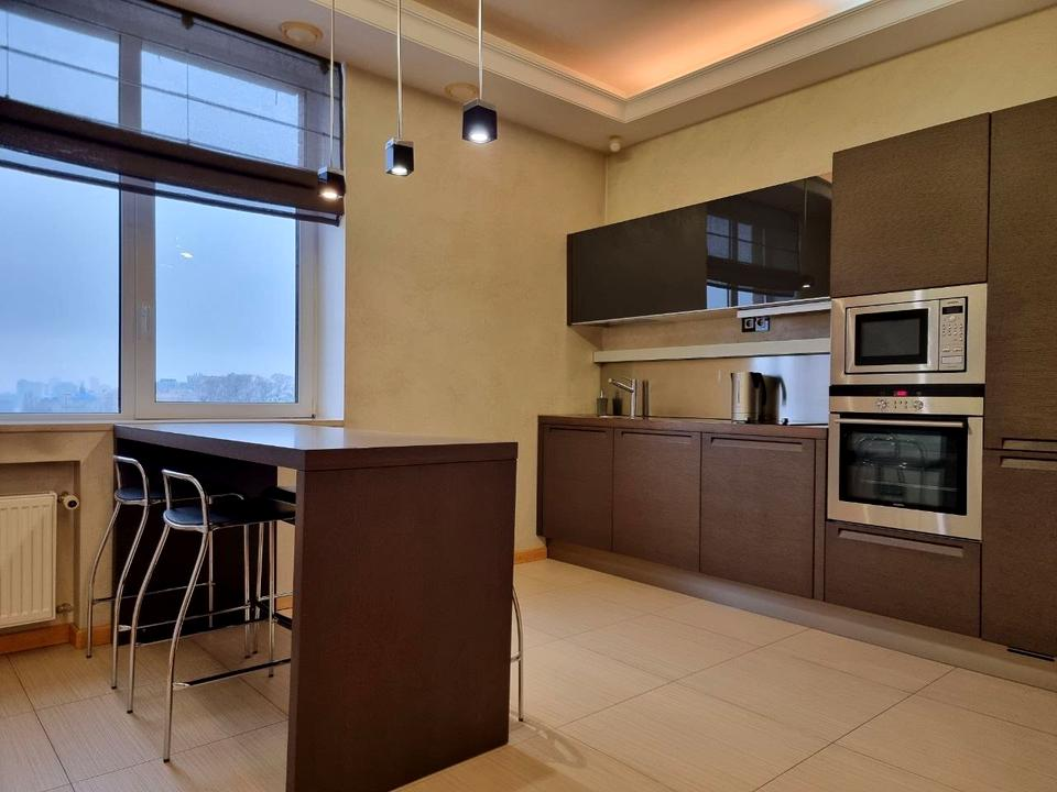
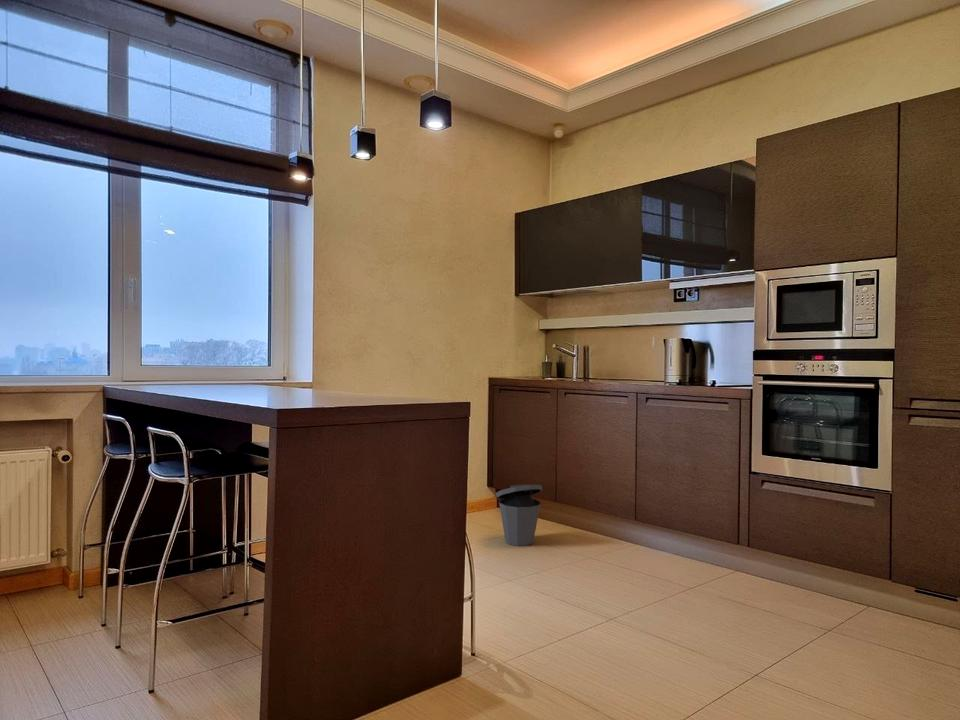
+ trash can [494,483,543,547]
